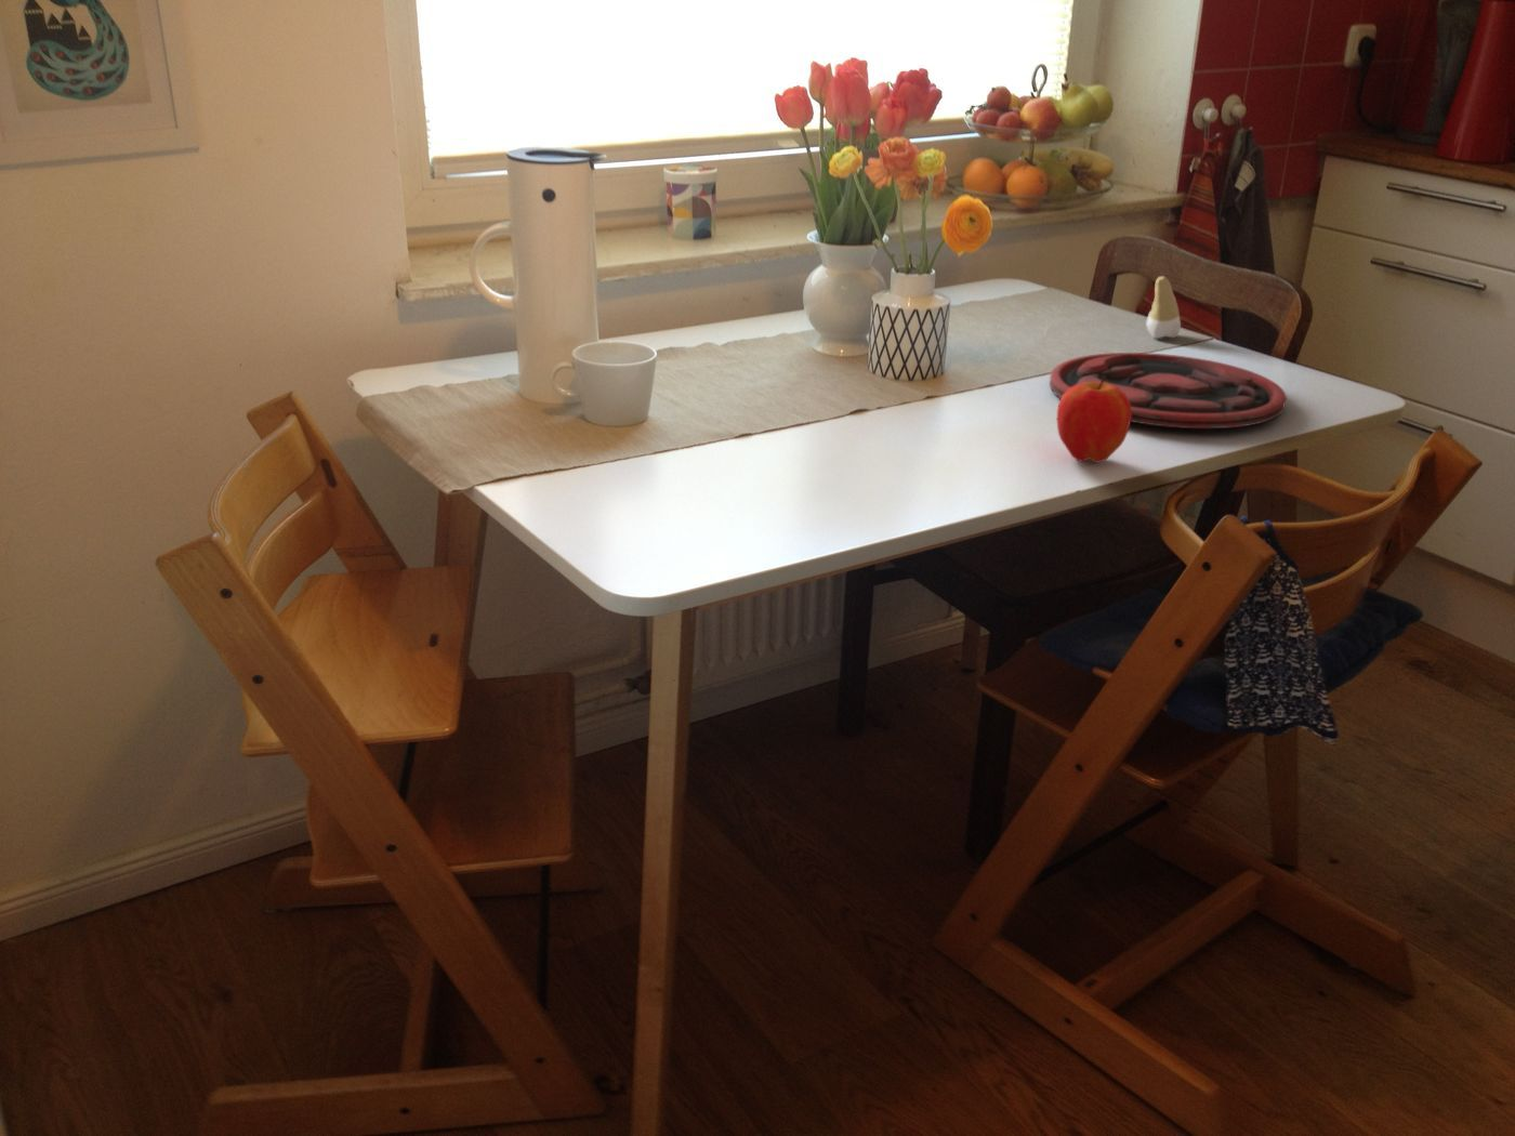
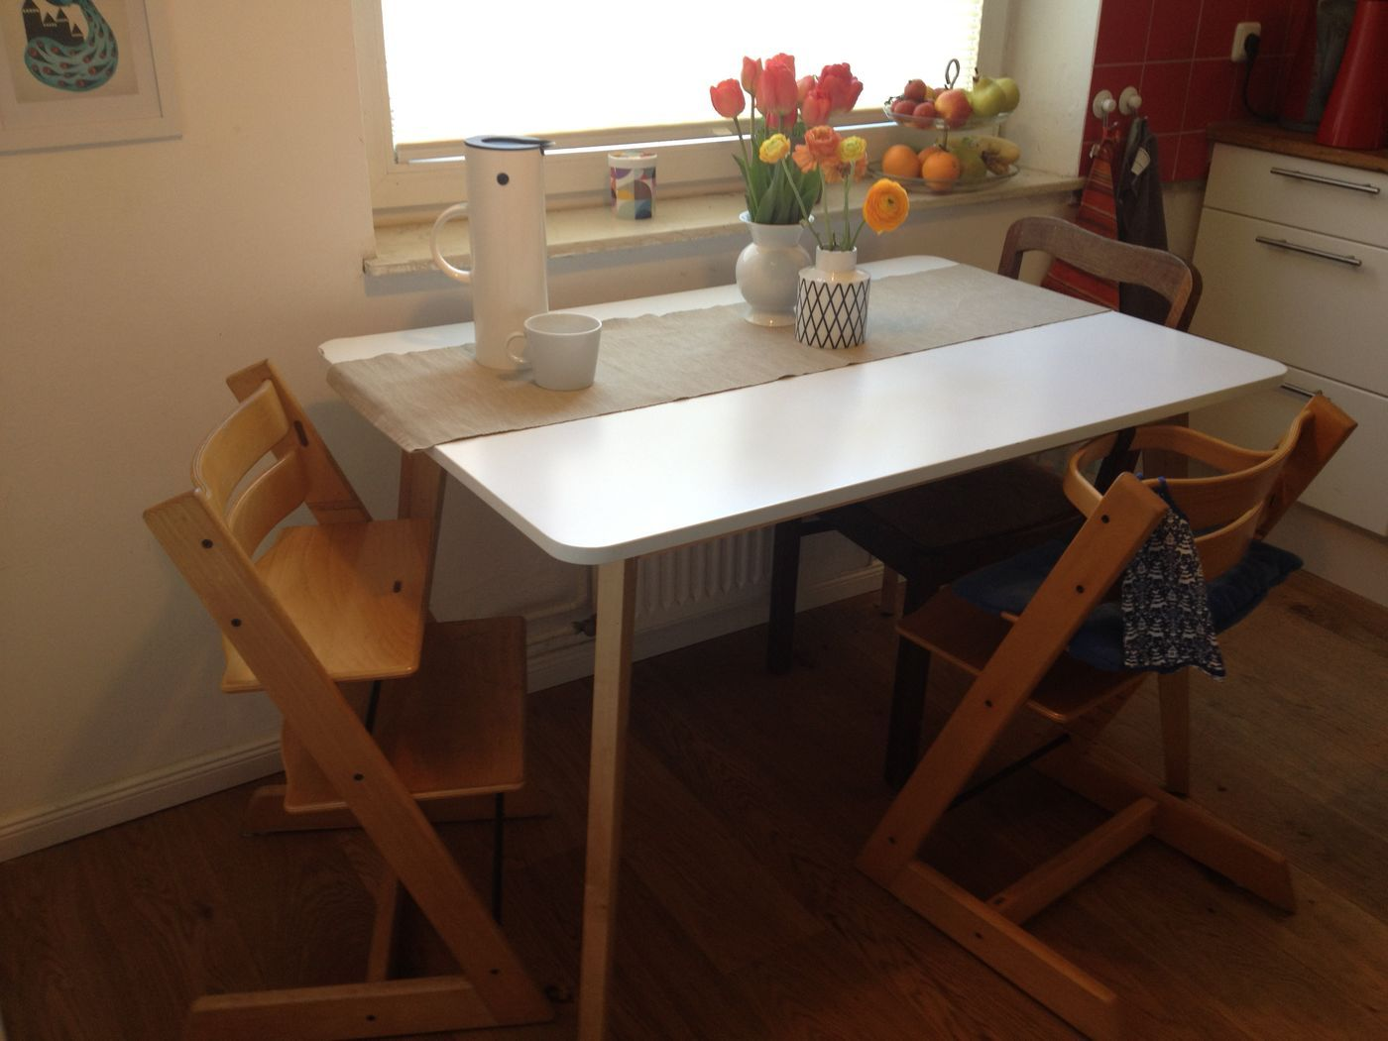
- tooth [1145,274,1182,339]
- plate [1049,352,1288,430]
- apple [1056,376,1132,464]
